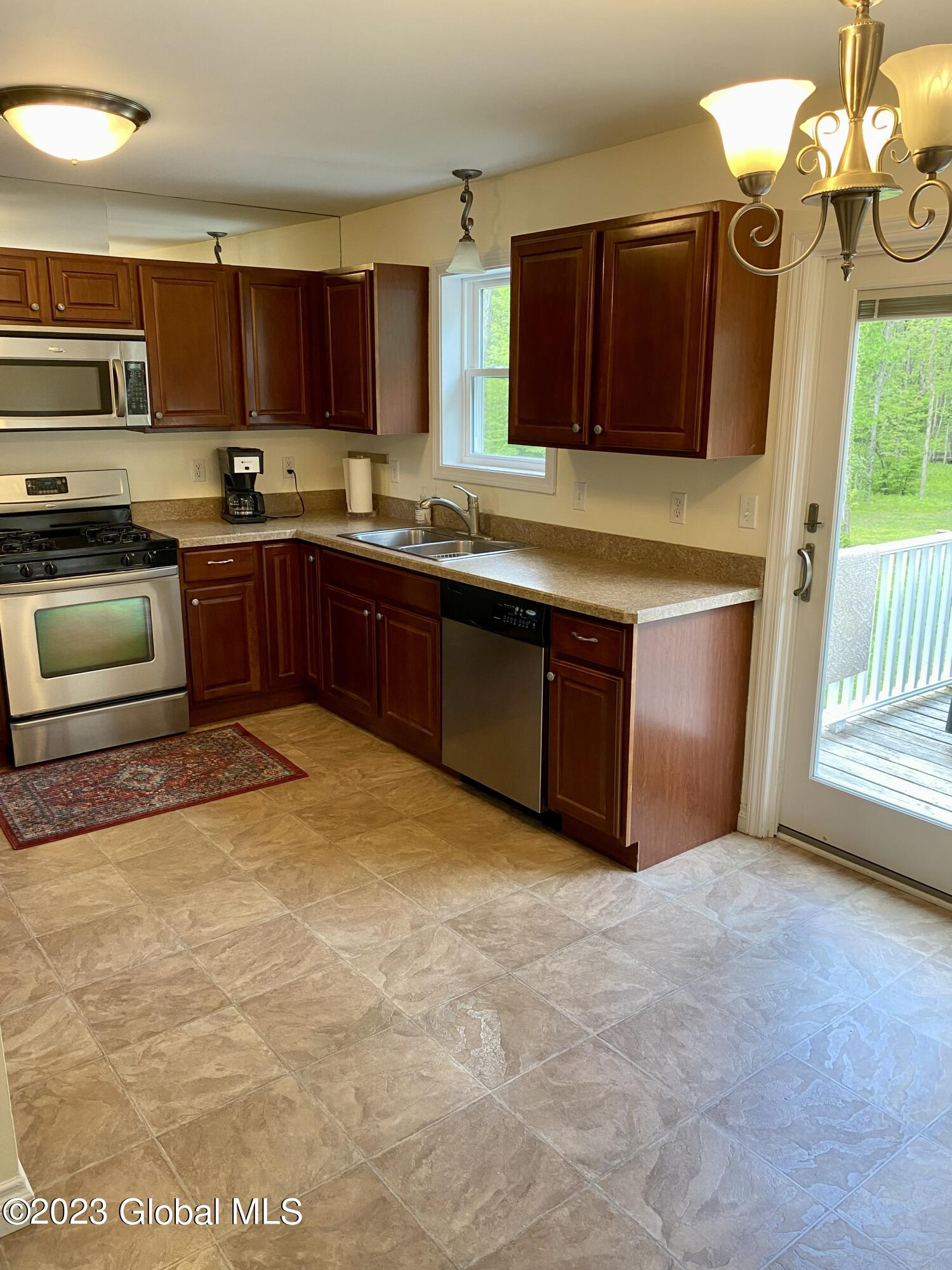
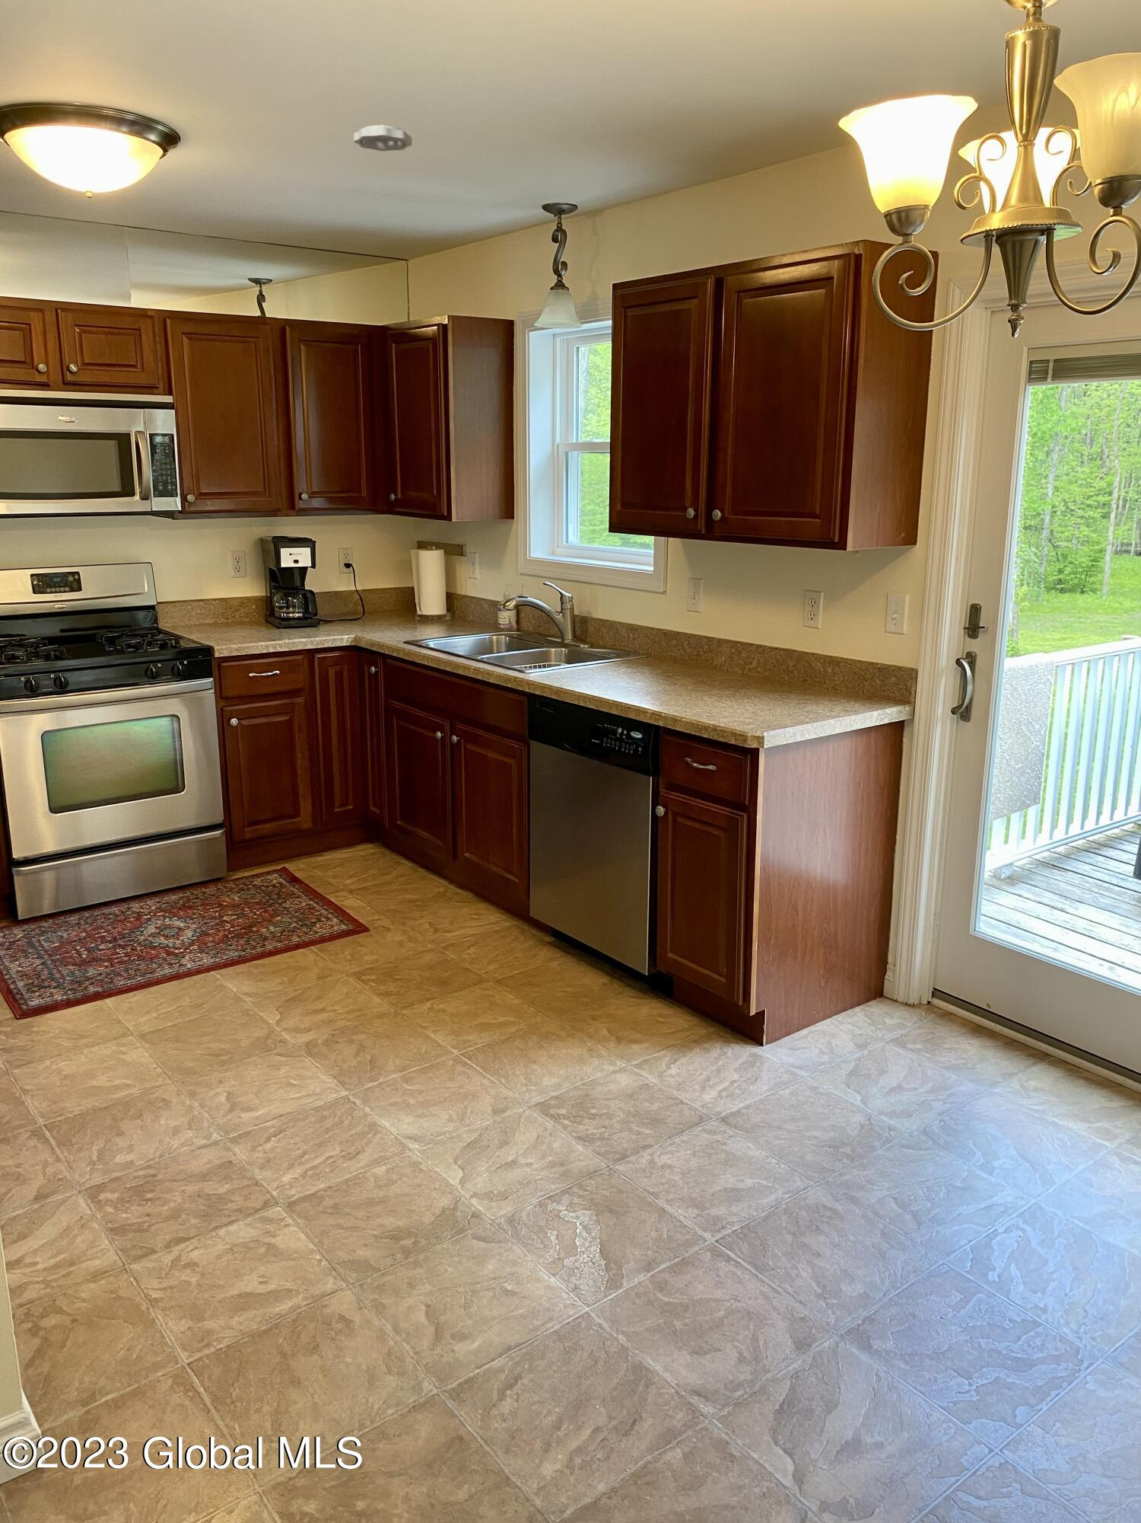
+ smoke detector [352,125,412,151]
